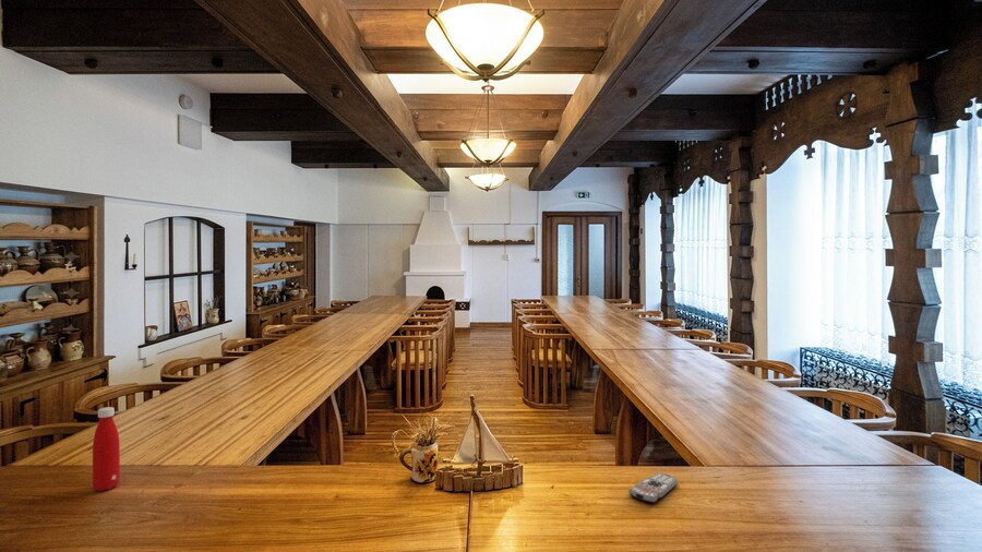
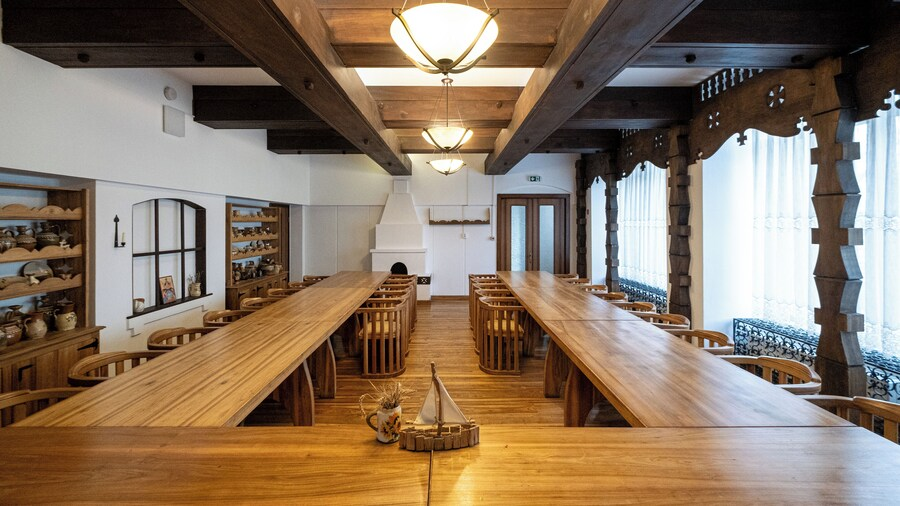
- remote control [627,472,679,504]
- bottle [92,406,121,492]
